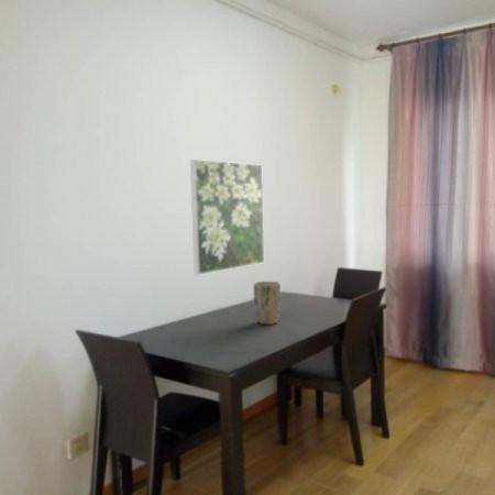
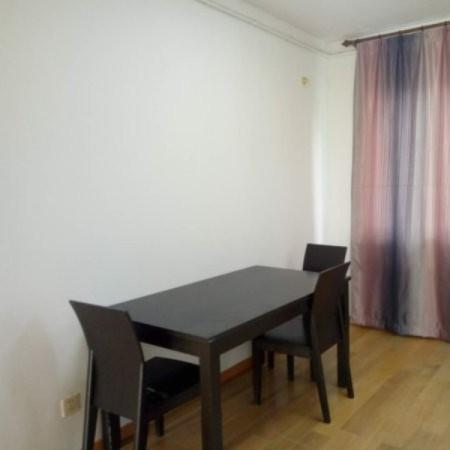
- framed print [189,158,265,276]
- plant pot [253,280,282,326]
